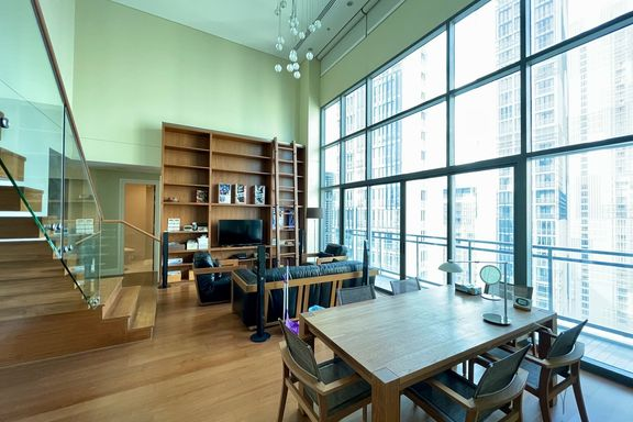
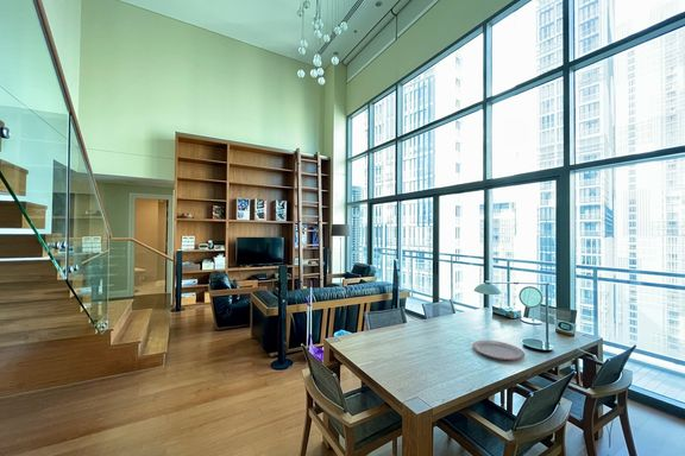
+ plate [471,340,526,361]
